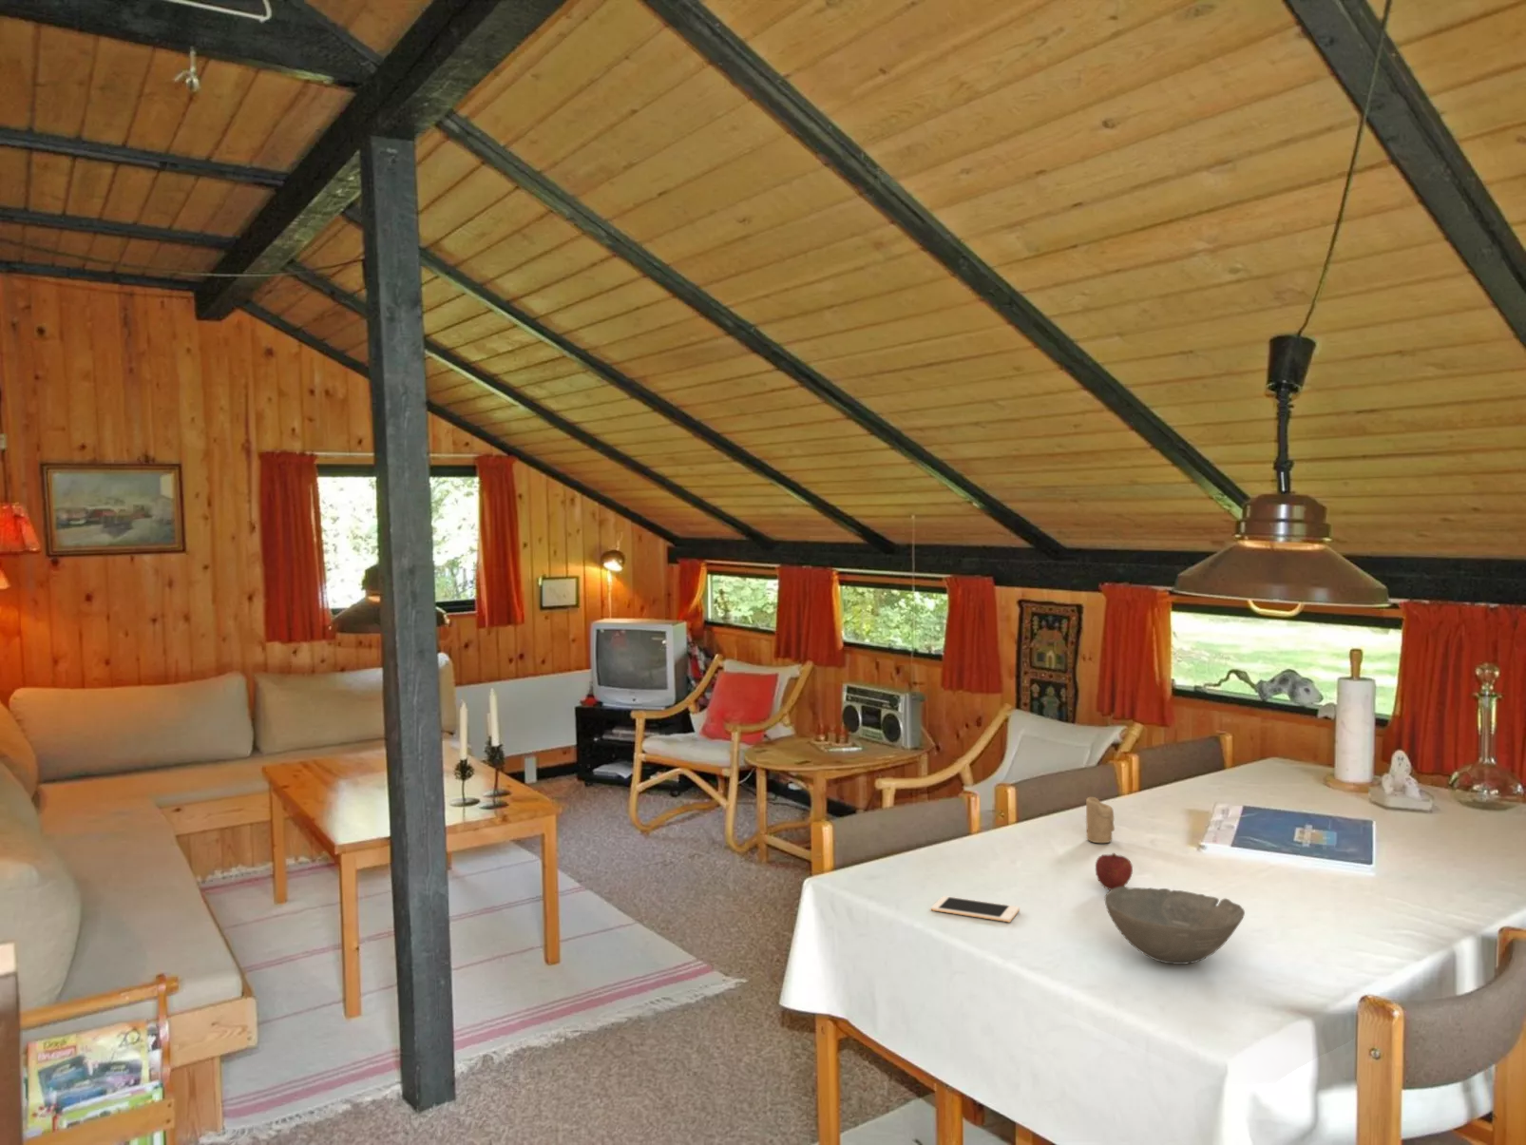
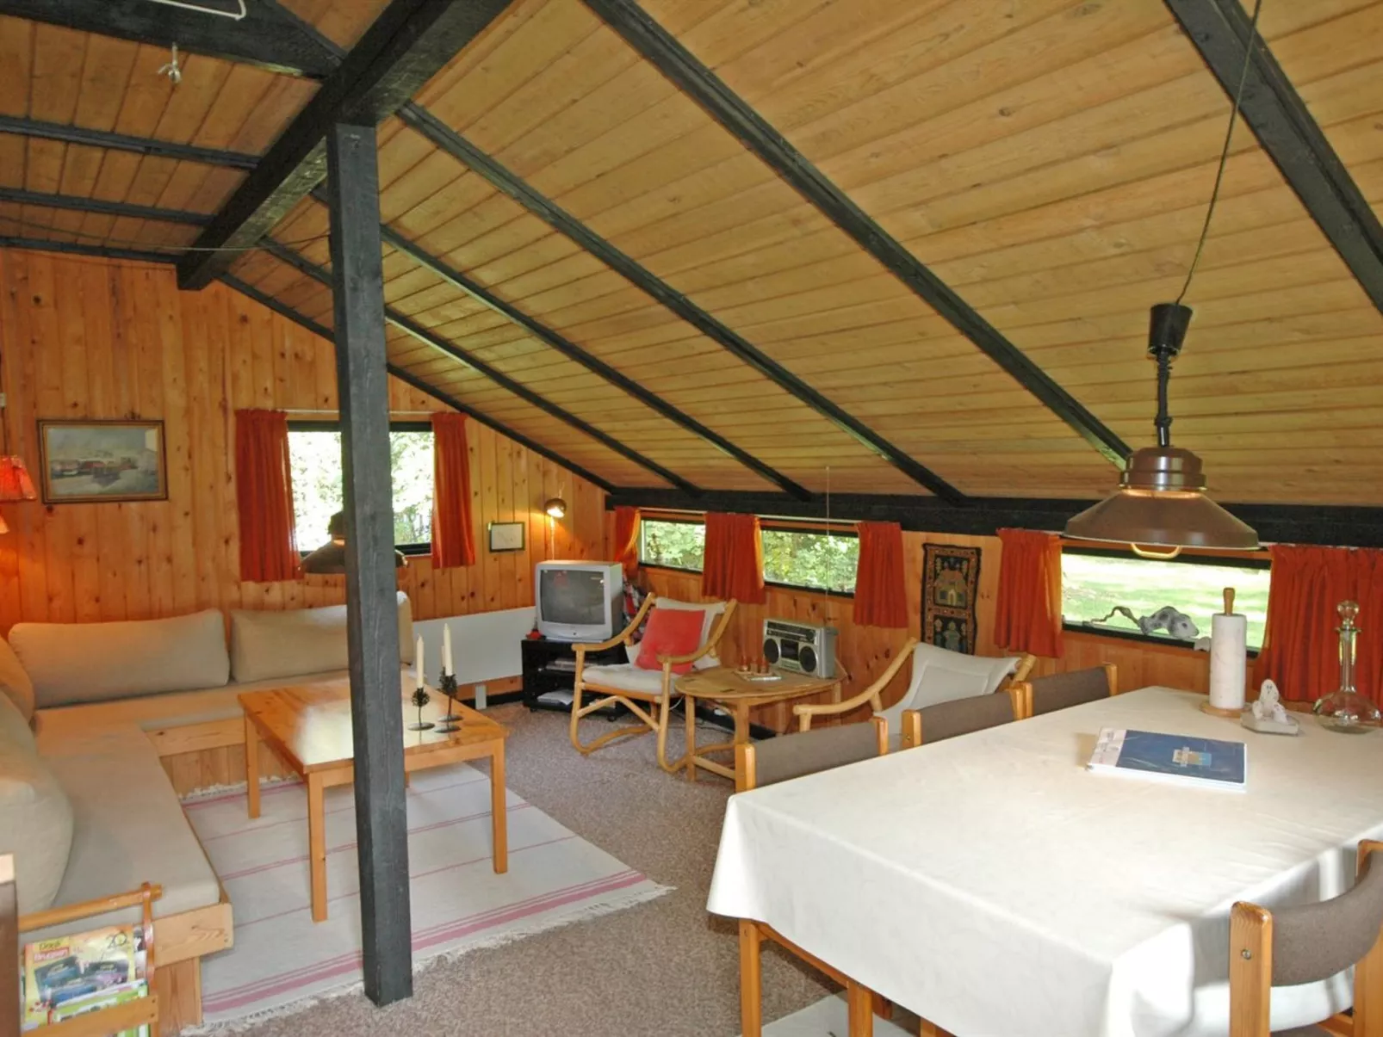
- bowl [1103,885,1246,966]
- fruit [1094,853,1134,891]
- cell phone [931,895,1021,922]
- candle [1085,796,1116,844]
